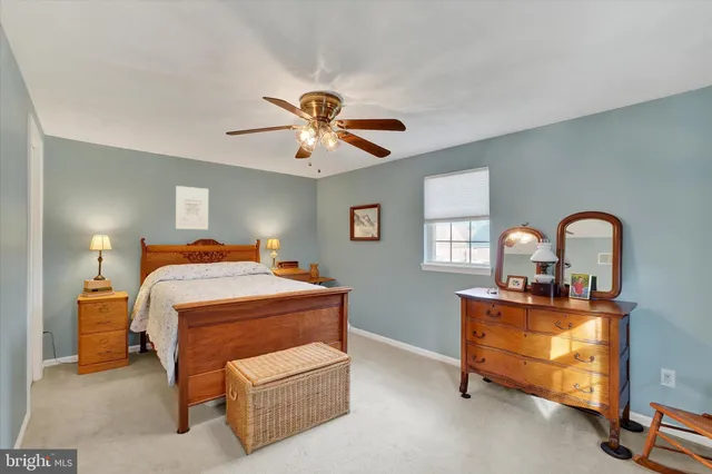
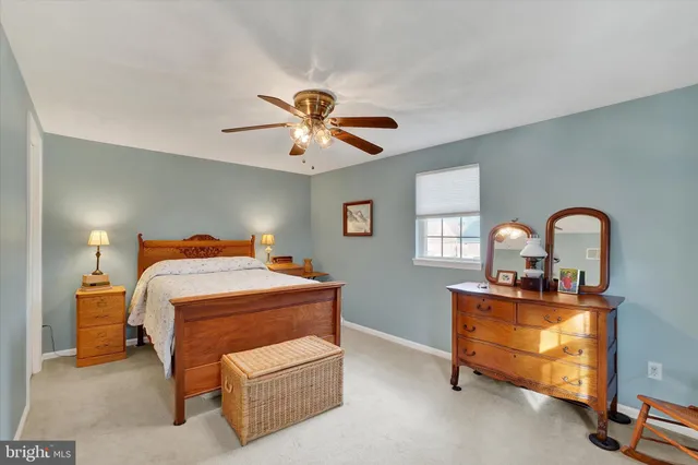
- wall art [175,185,209,230]
